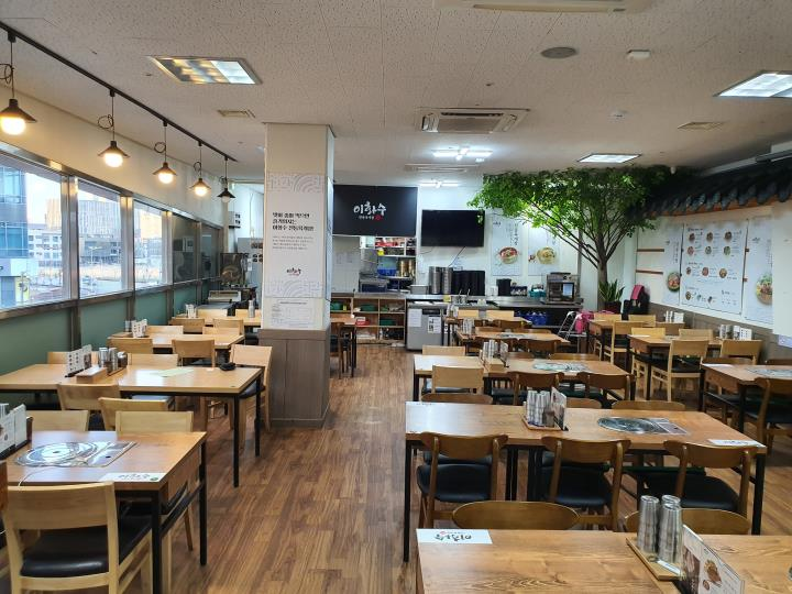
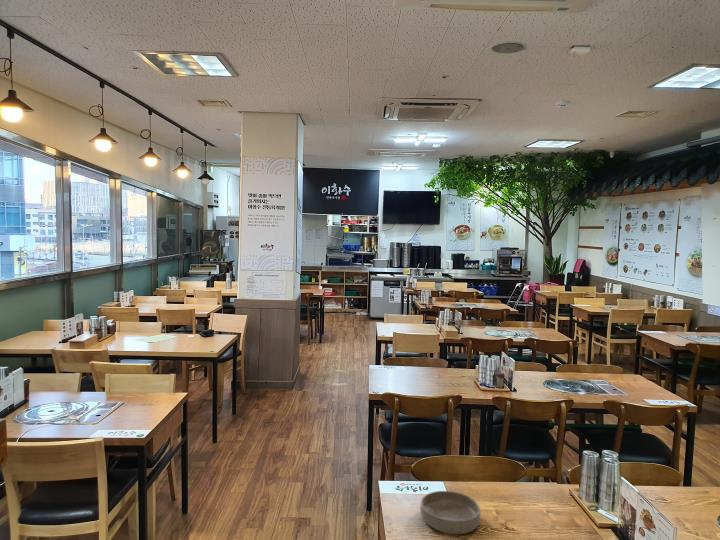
+ bowl [419,490,481,535]
